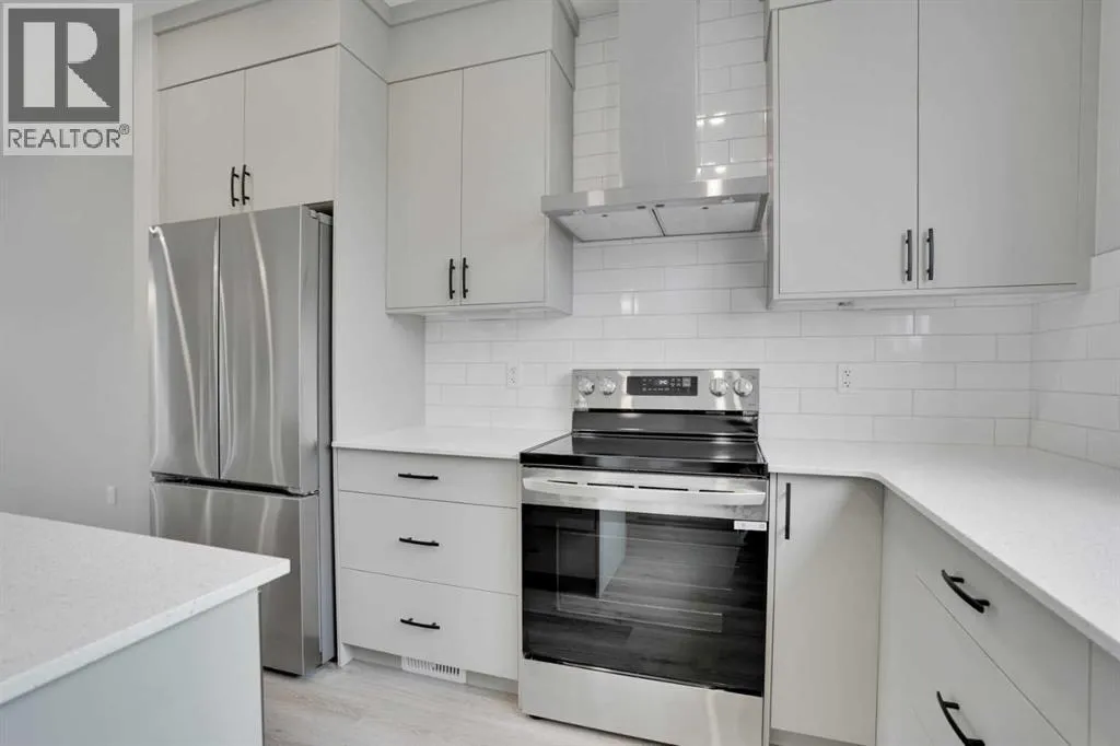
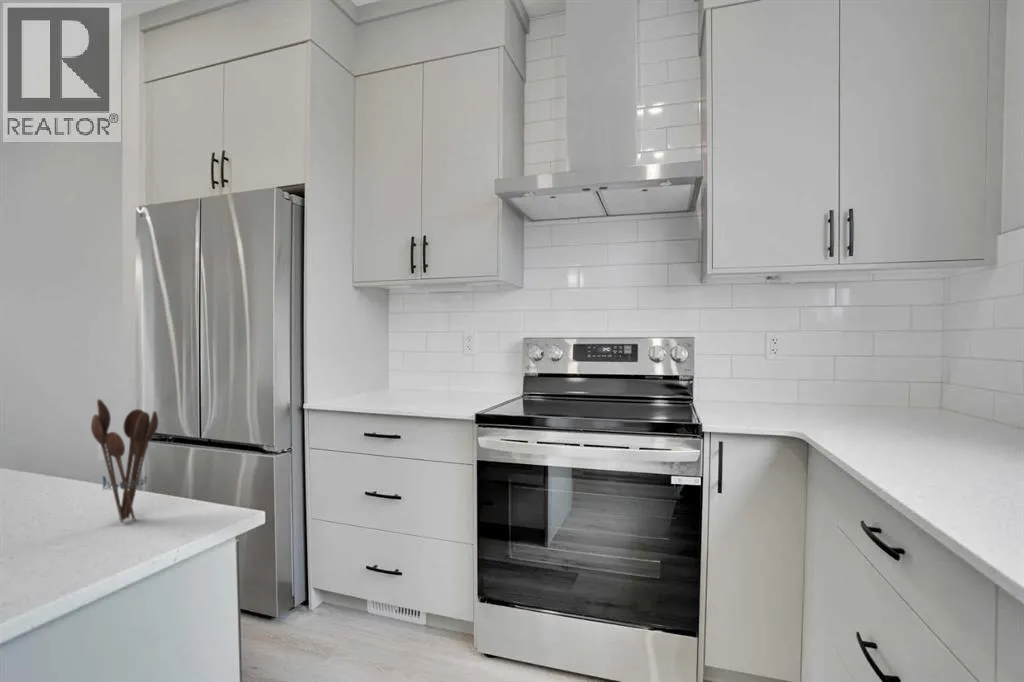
+ utensil holder [90,398,159,524]
